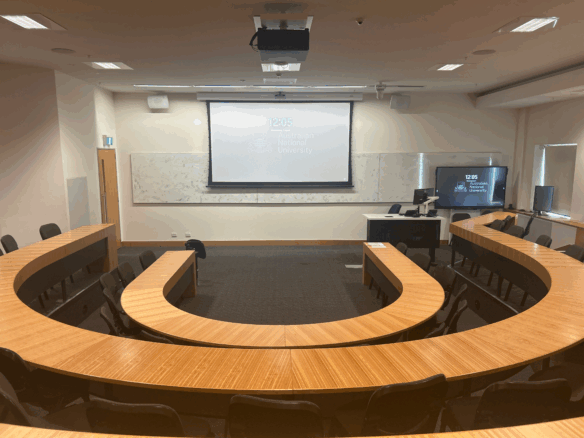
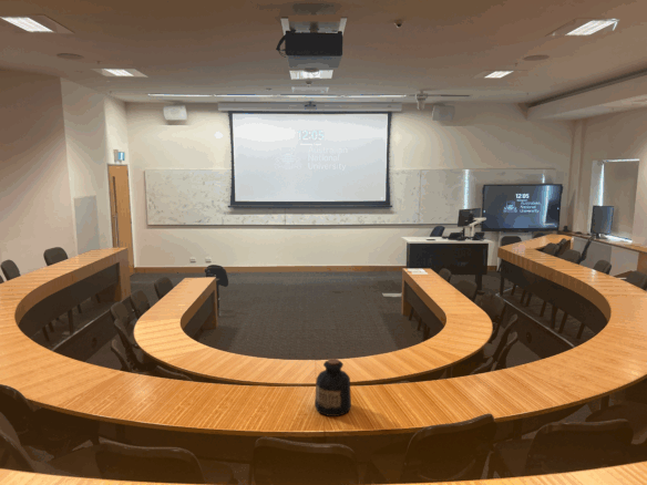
+ bottle [314,358,352,417]
